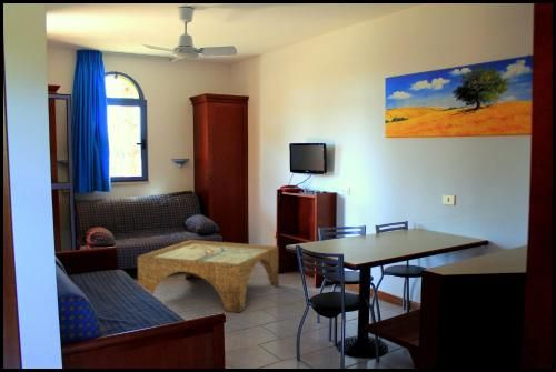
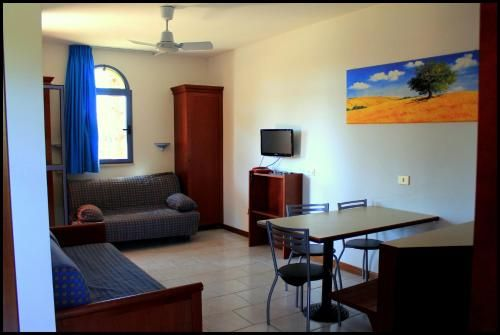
- coffee table [137,239,279,314]
